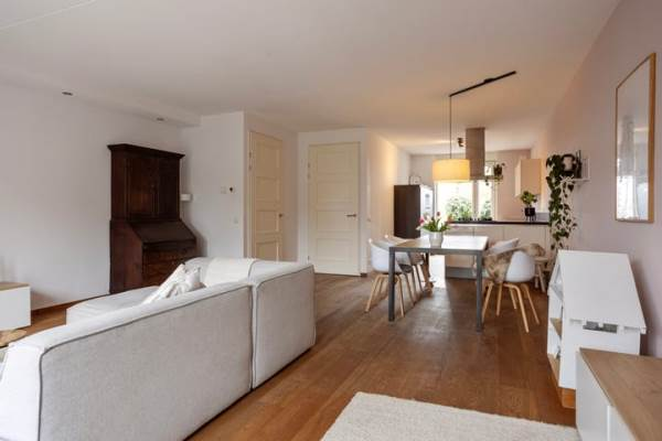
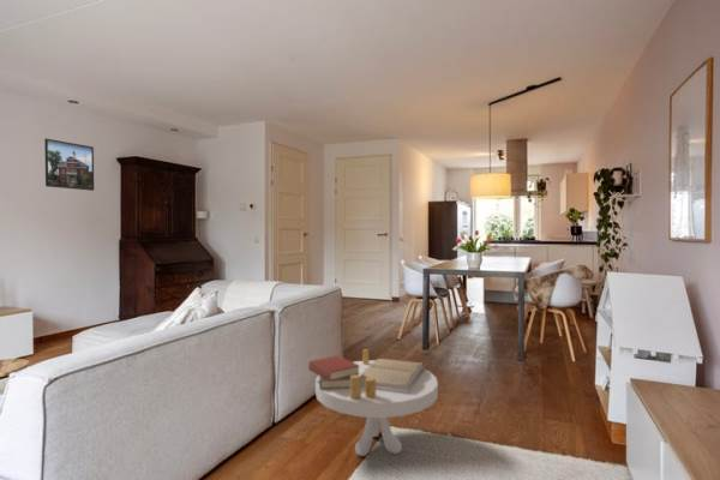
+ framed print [43,137,95,192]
+ side table [307,348,439,457]
